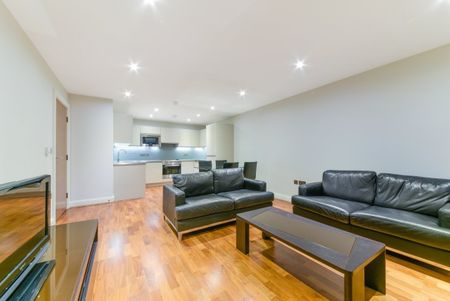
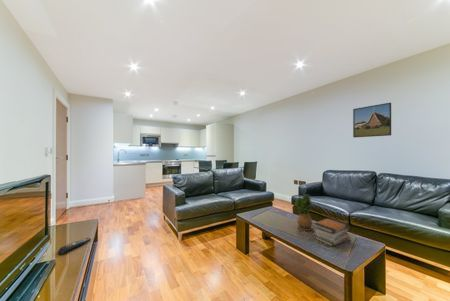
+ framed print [352,101,392,138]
+ remote control [57,237,92,255]
+ potted plant [293,193,314,232]
+ book stack [313,217,351,248]
